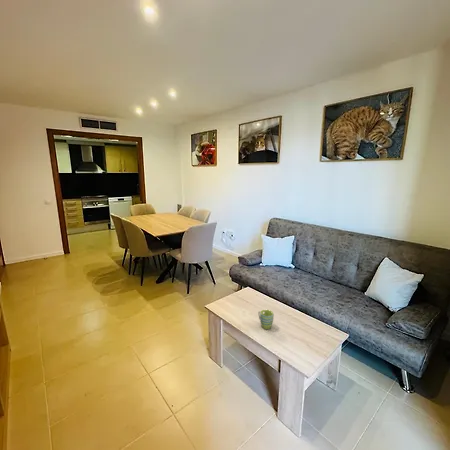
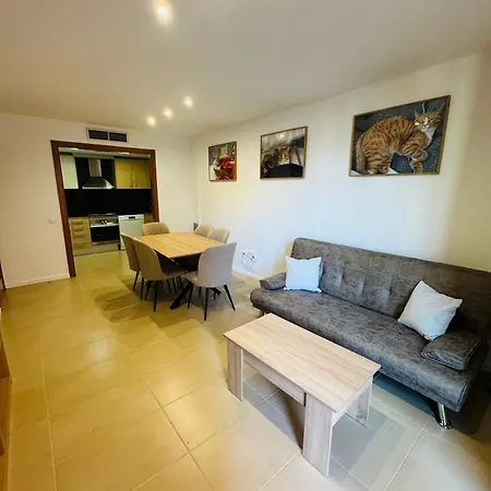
- mug [257,309,275,330]
